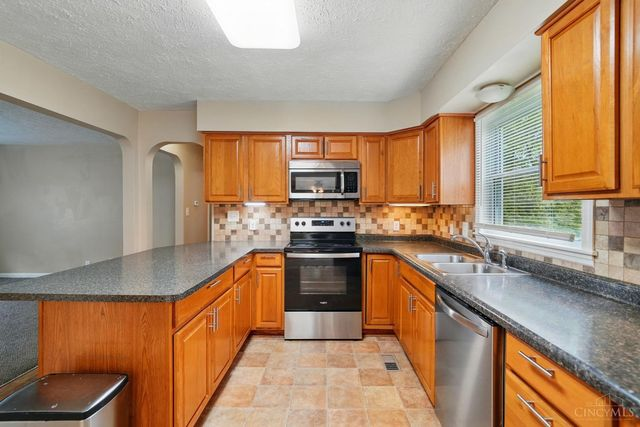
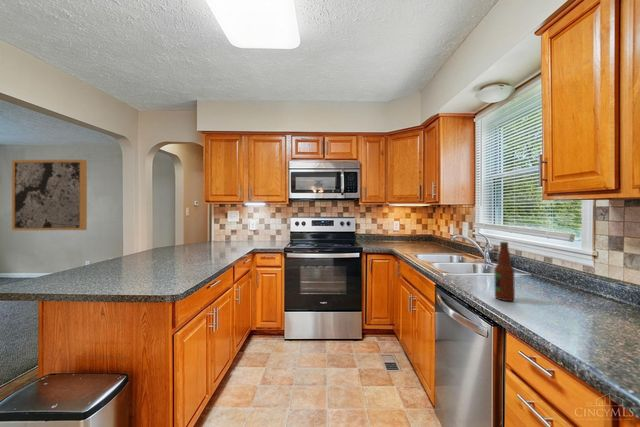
+ wall art [11,159,88,231]
+ bottle [493,241,516,302]
